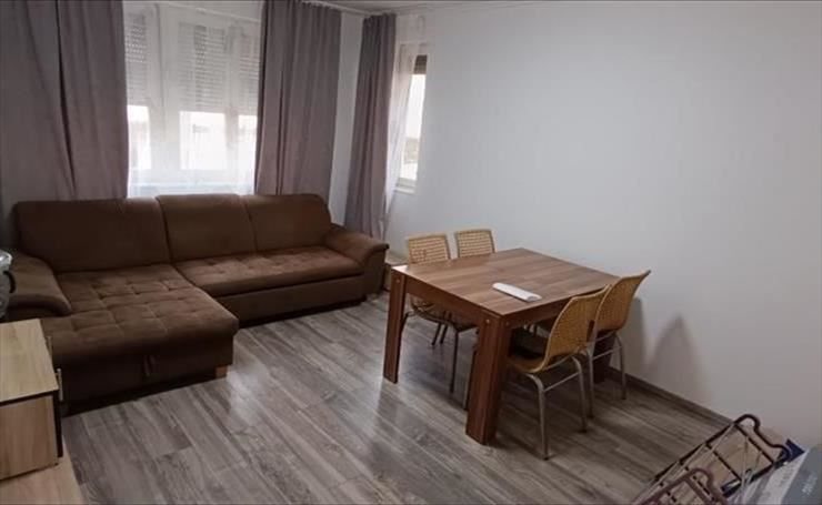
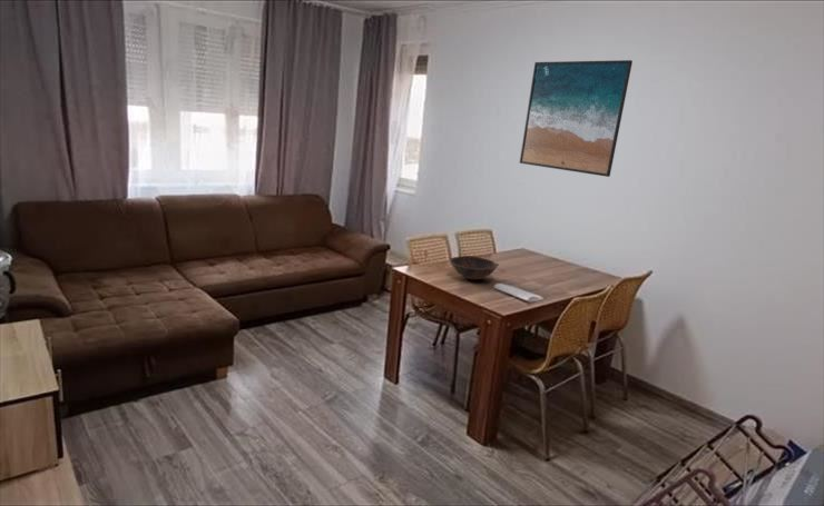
+ bowl [448,255,500,280]
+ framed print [519,59,634,178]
